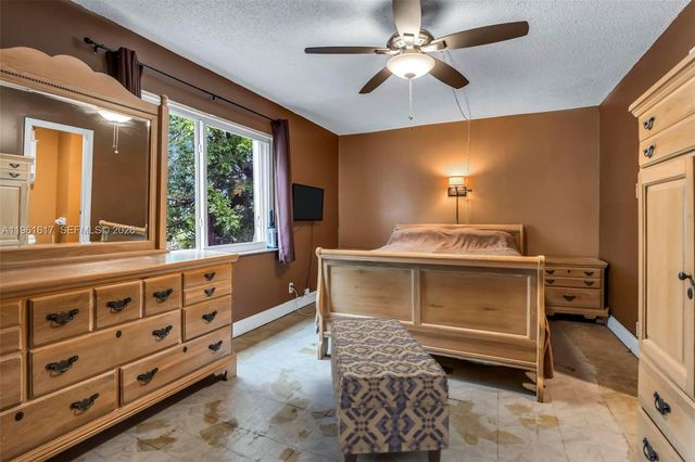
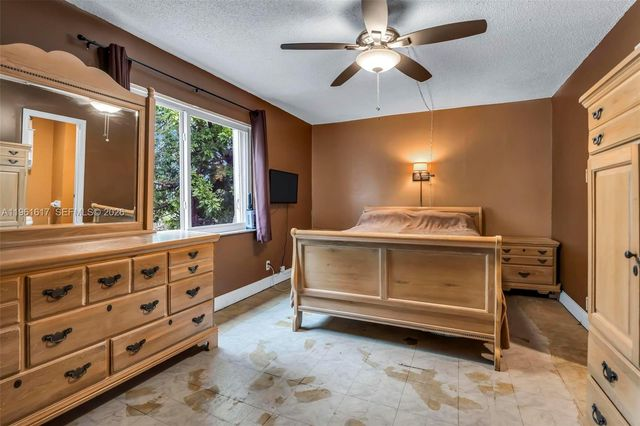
- bench [330,317,451,462]
